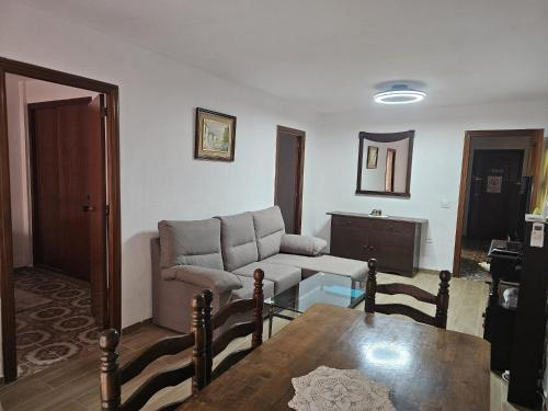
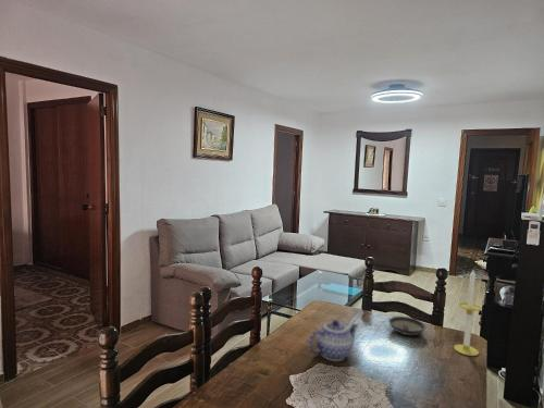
+ teapot [307,319,360,362]
+ candle [453,269,482,357]
+ saucer [387,316,428,336]
